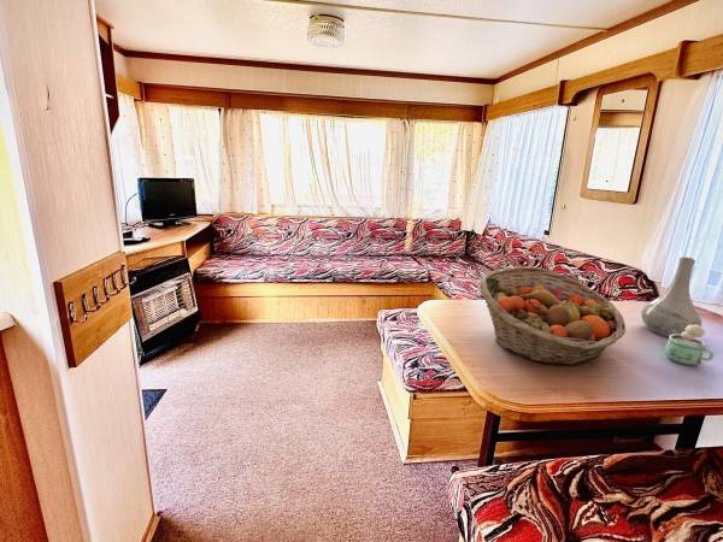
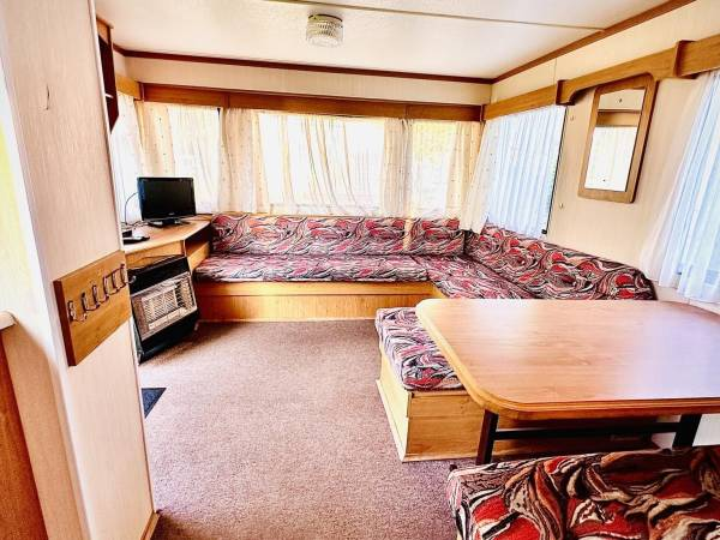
- vase [640,255,703,337]
- fruit basket [477,265,627,366]
- chocolate milk [664,325,715,367]
